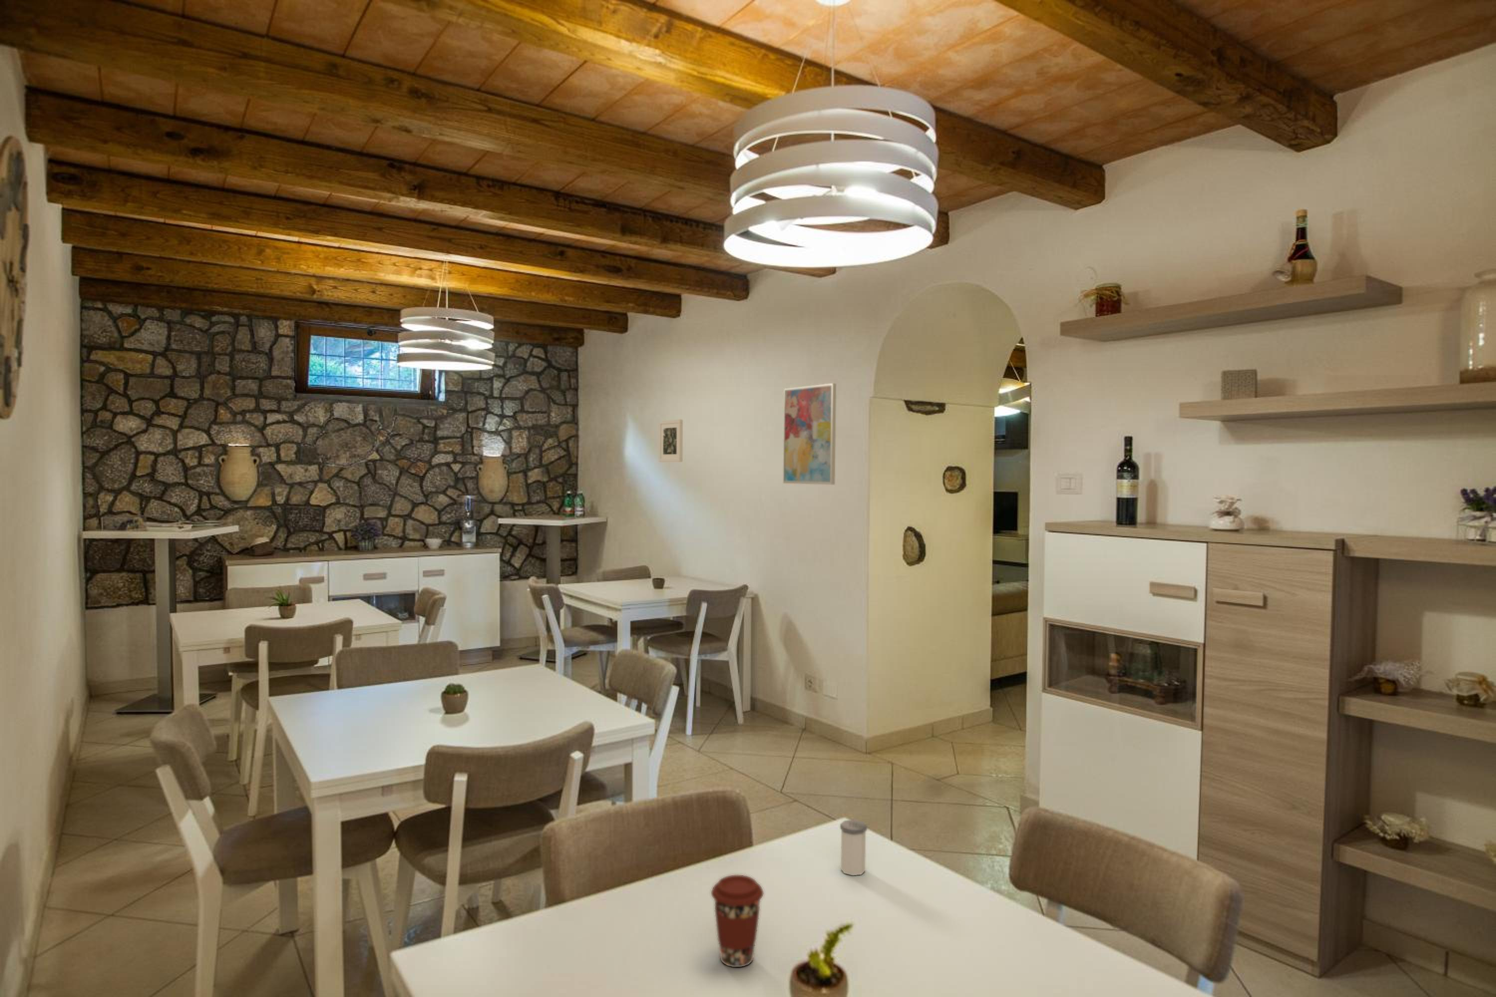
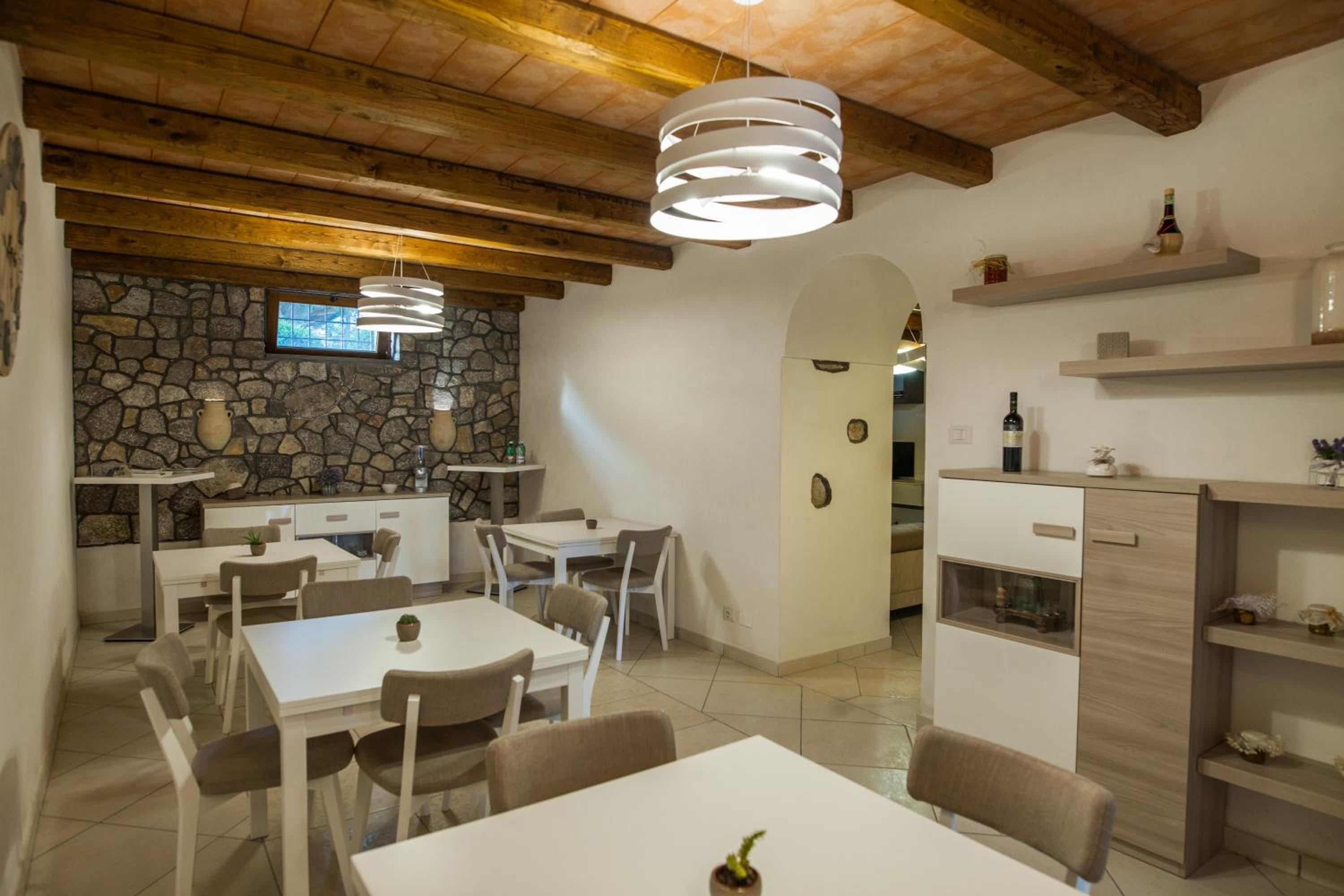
- coffee cup [710,875,764,968]
- salt shaker [839,819,868,876]
- wall art [783,383,837,485]
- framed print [658,418,683,463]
